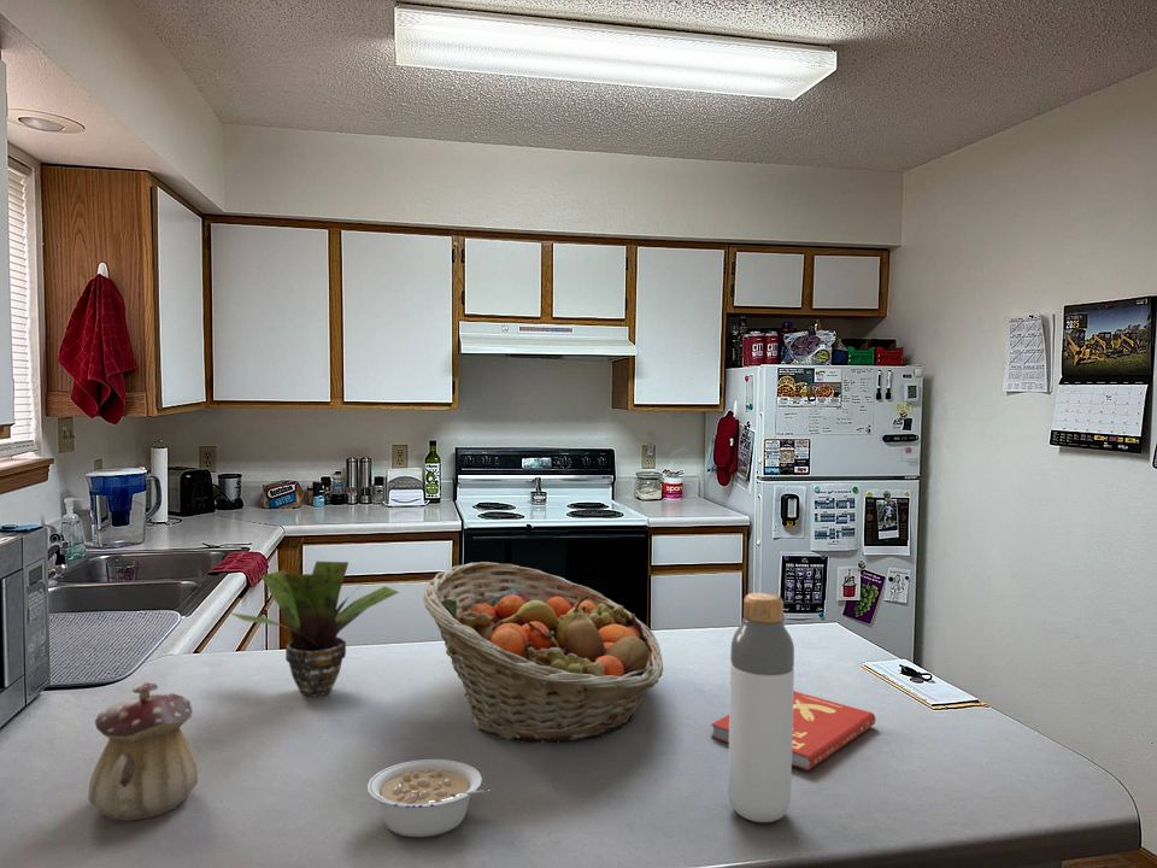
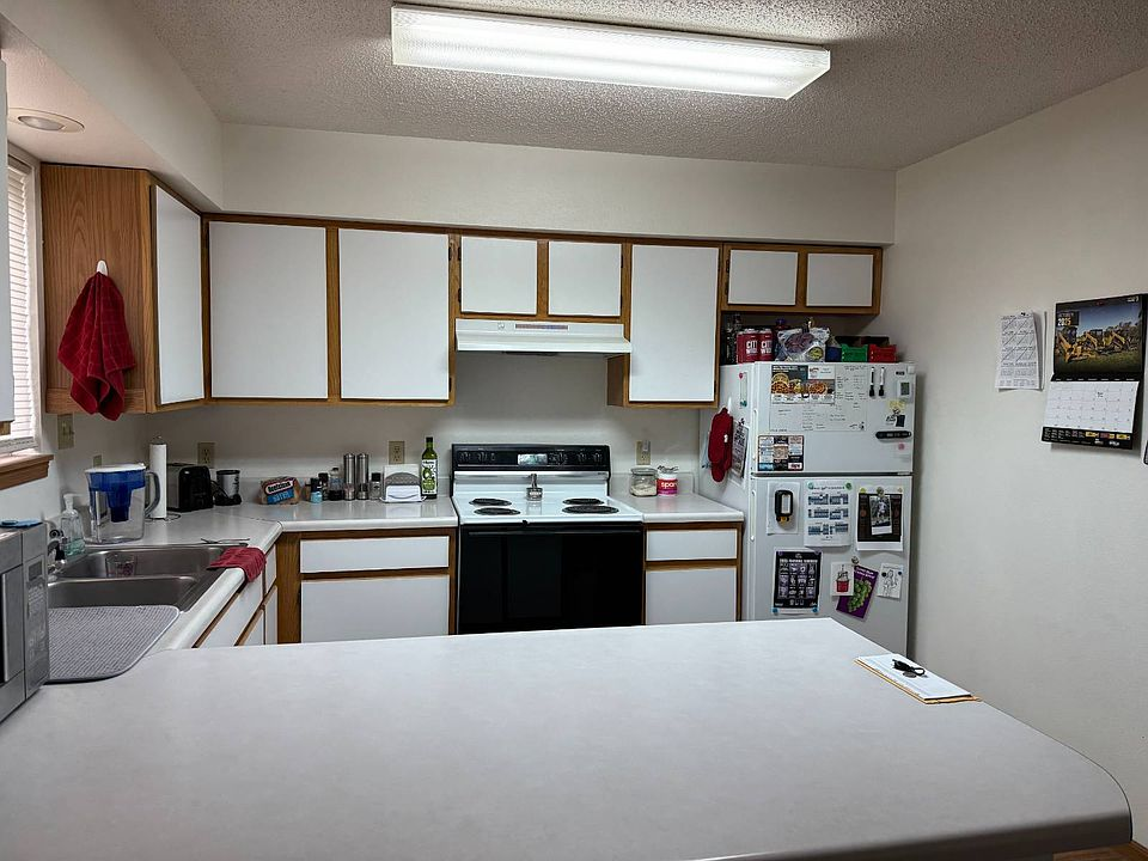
- potted plant [228,561,400,698]
- bottle [727,591,795,823]
- fruit basket [422,561,664,745]
- teapot [87,681,199,822]
- book [710,690,876,772]
- legume [366,758,493,838]
